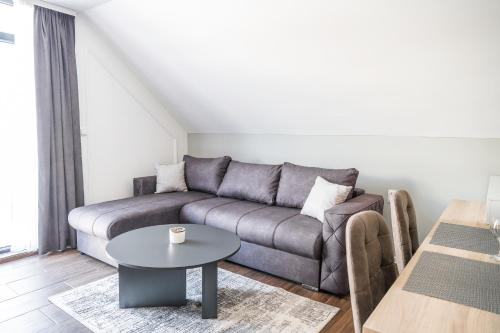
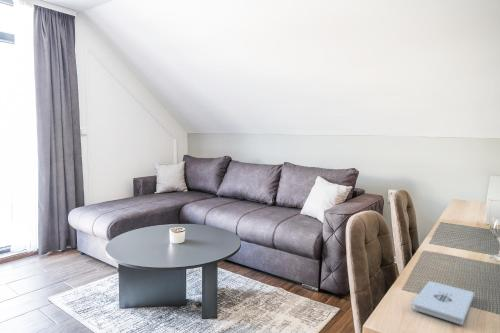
+ notepad [411,280,475,326]
